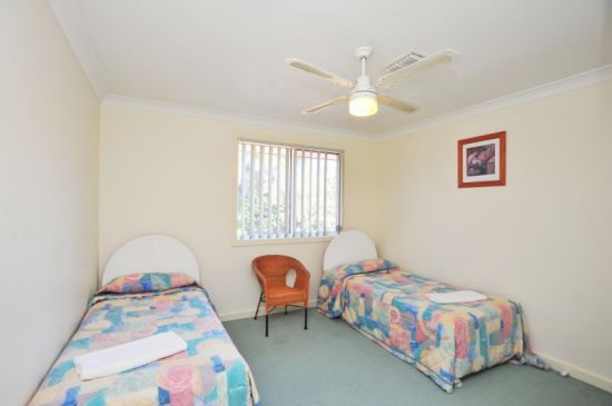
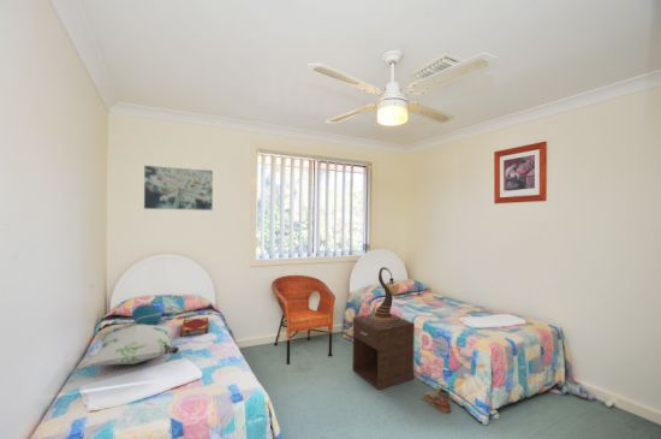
+ cushion [131,303,163,326]
+ nightstand [351,314,416,391]
+ shoe [421,382,453,414]
+ wall art [143,165,214,212]
+ hardback book [179,316,209,337]
+ candle holder [364,266,401,327]
+ decorative pillow [83,324,180,367]
